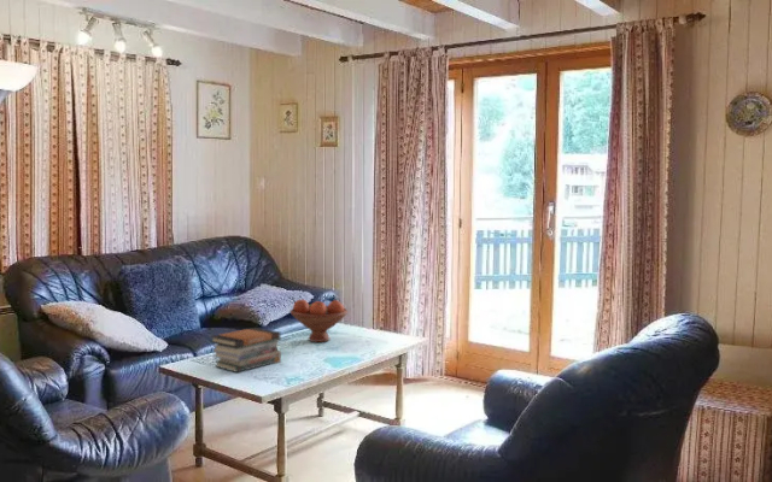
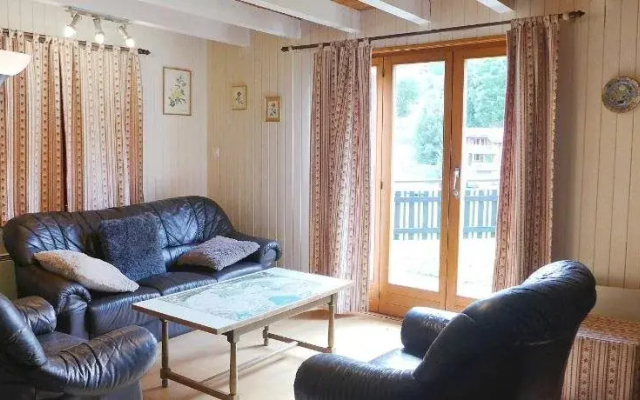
- book stack [210,327,282,374]
- fruit bowl [290,299,349,343]
